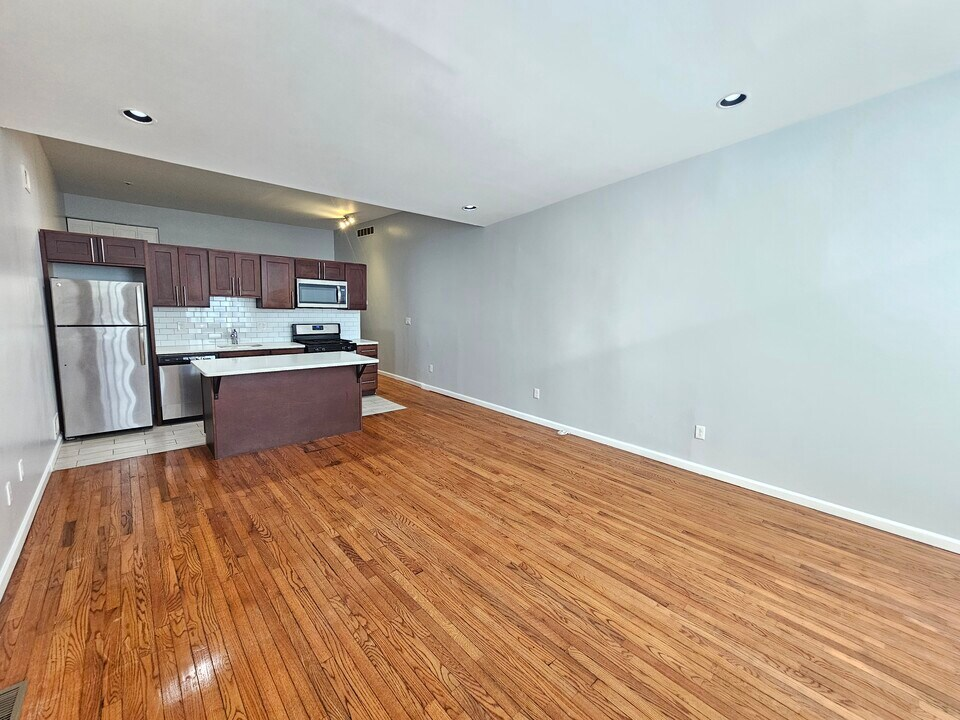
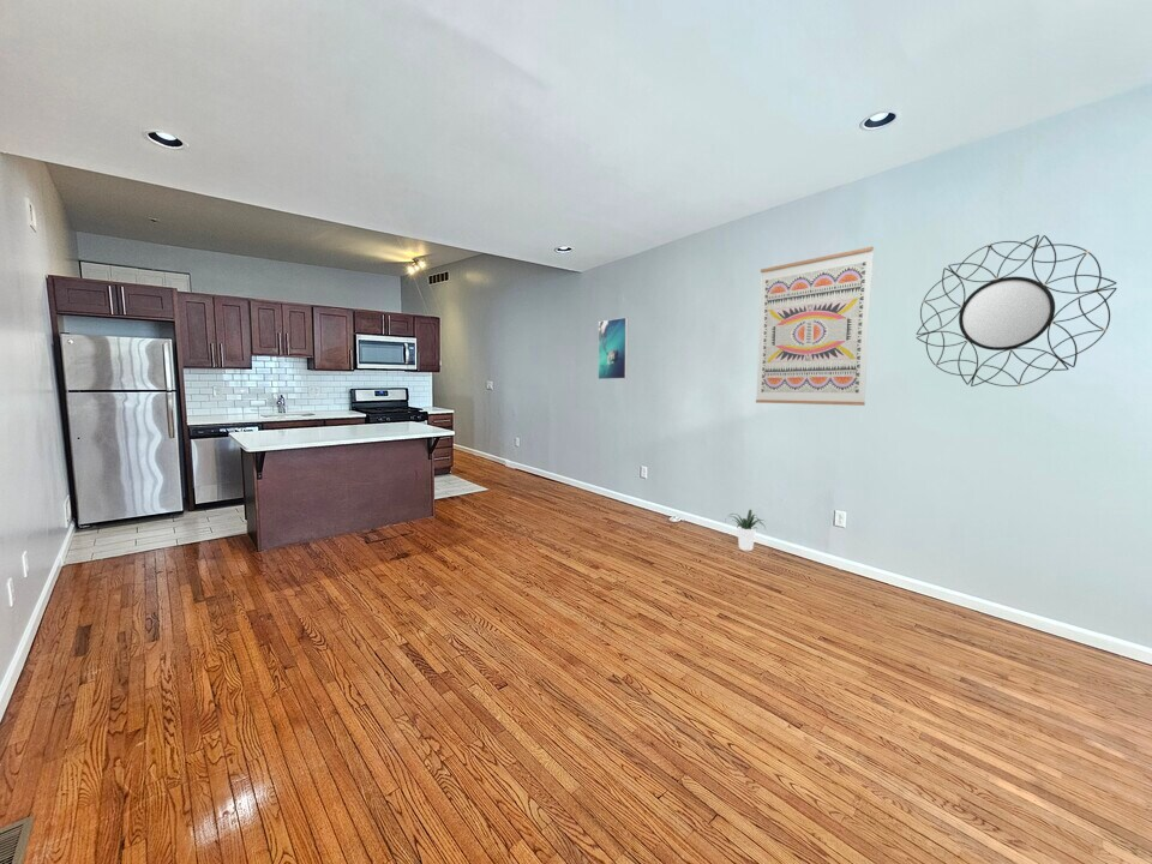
+ wall art [755,246,875,407]
+ home mirror [916,234,1118,388]
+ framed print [598,316,629,380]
+ potted plant [724,509,767,552]
